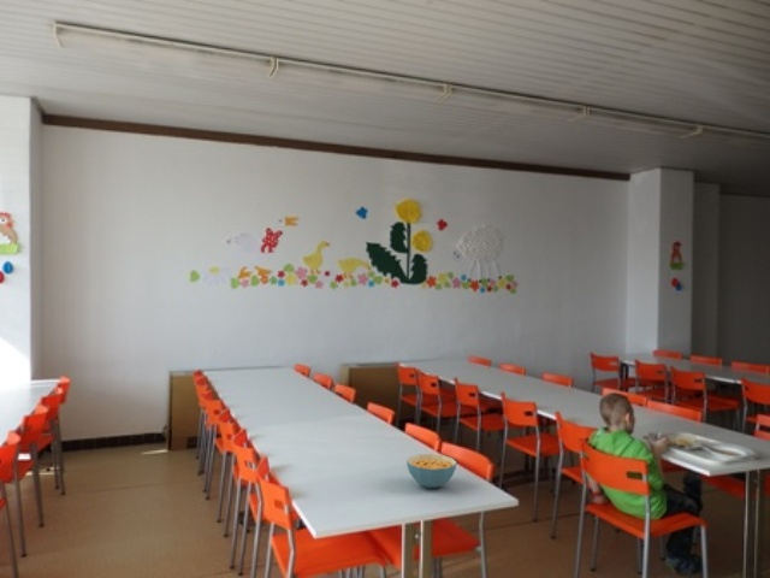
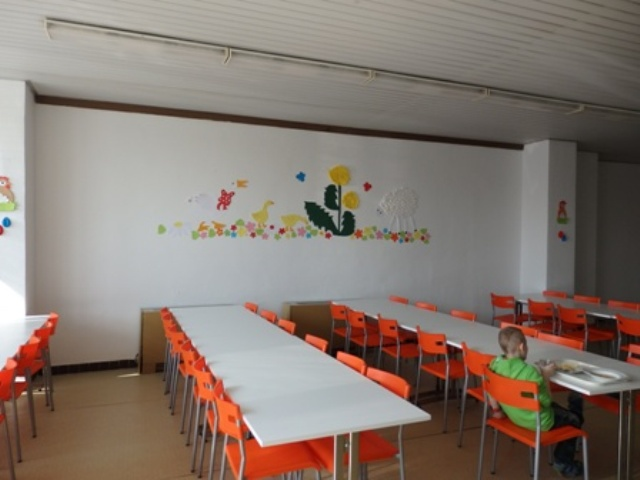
- cereal bowl [405,453,458,489]
